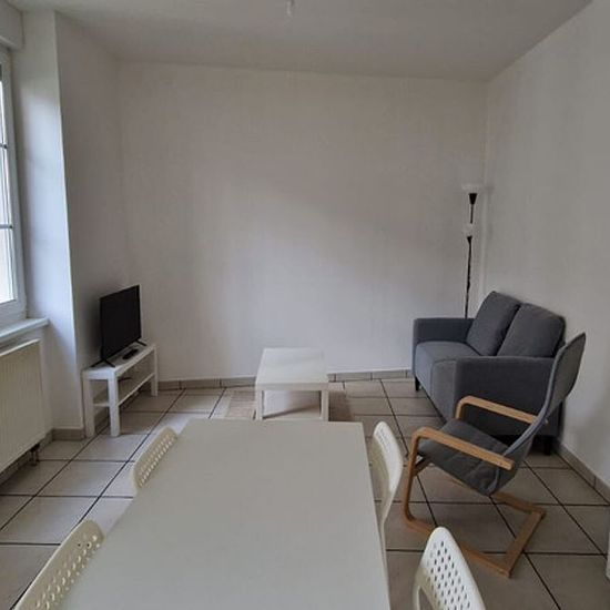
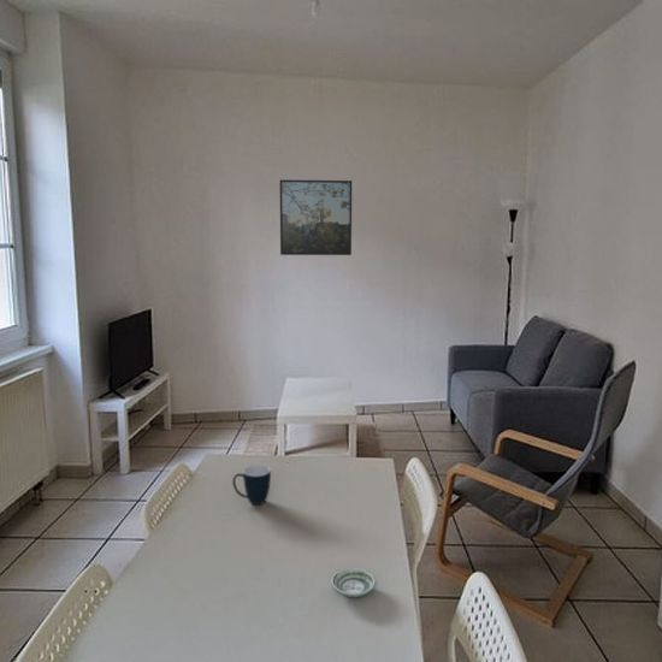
+ saucer [330,567,377,598]
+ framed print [279,178,353,256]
+ mug [231,463,272,507]
